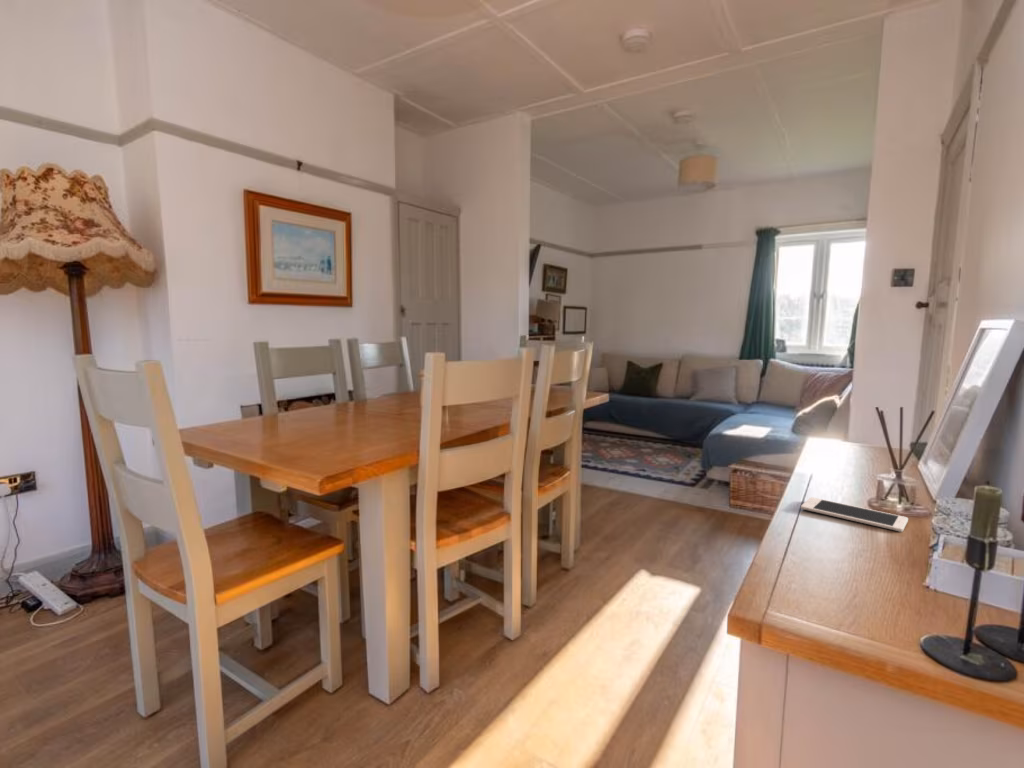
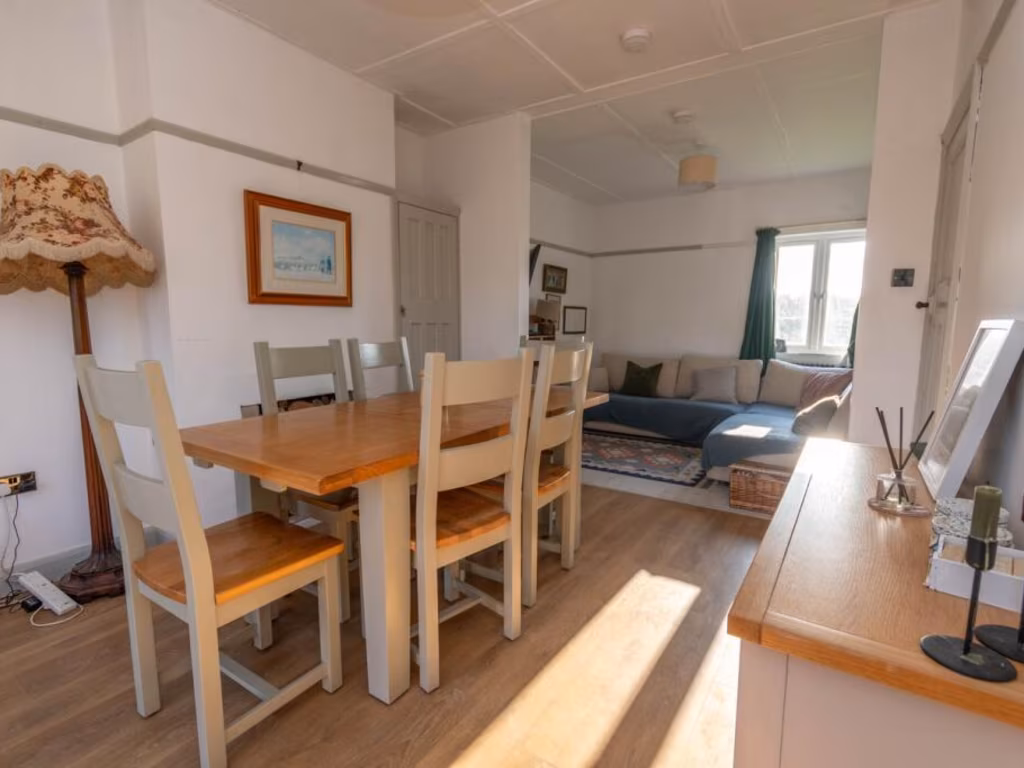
- cell phone [800,496,909,533]
